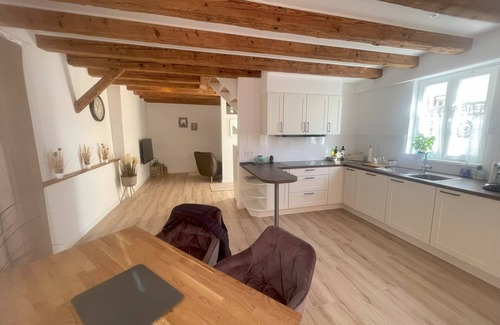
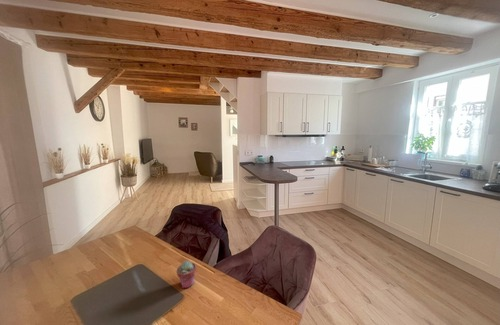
+ potted succulent [176,260,197,289]
